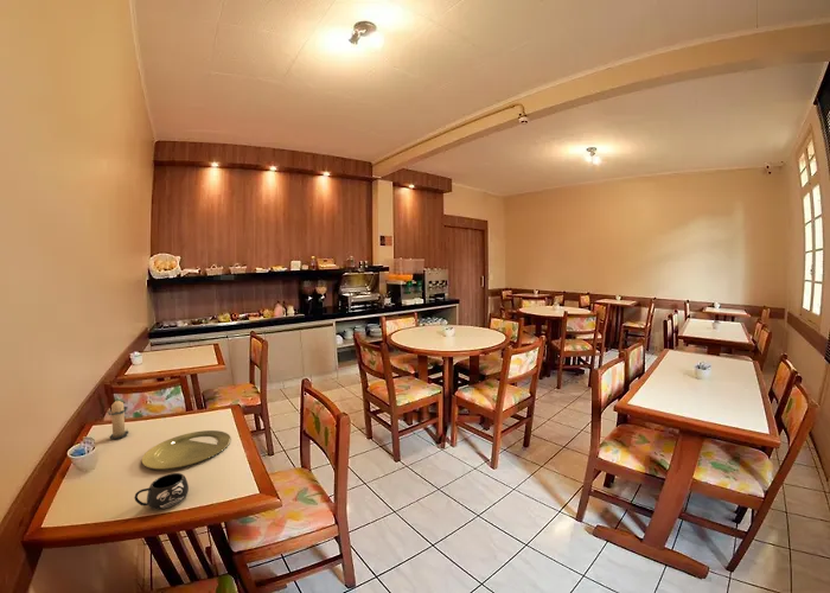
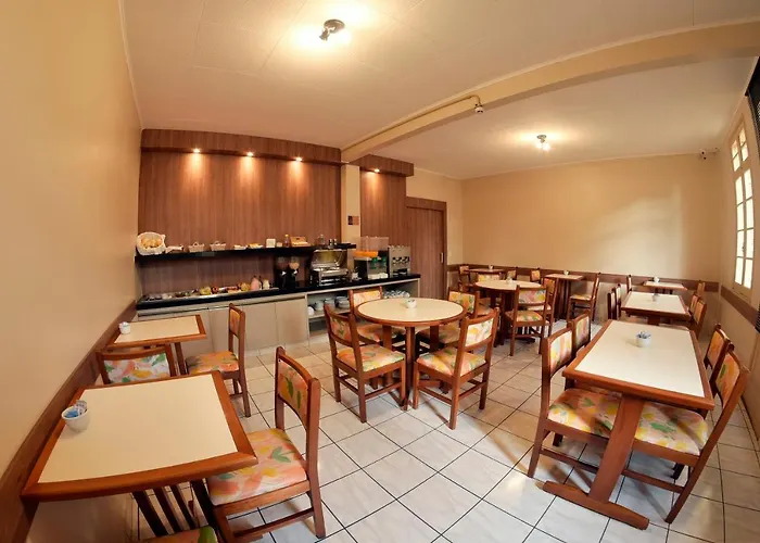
- mug [133,472,190,511]
- plate [141,429,232,471]
- candle [106,400,129,440]
